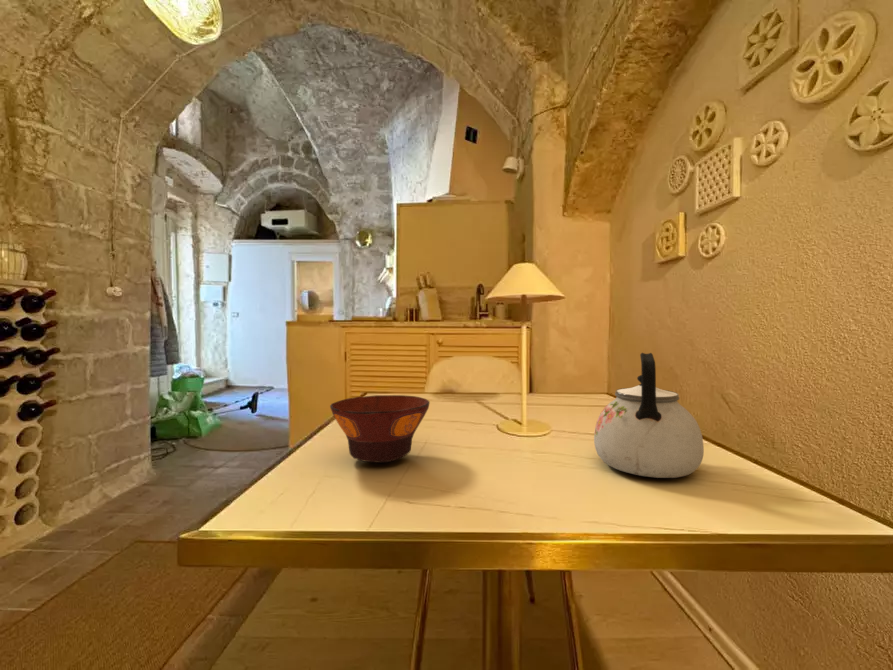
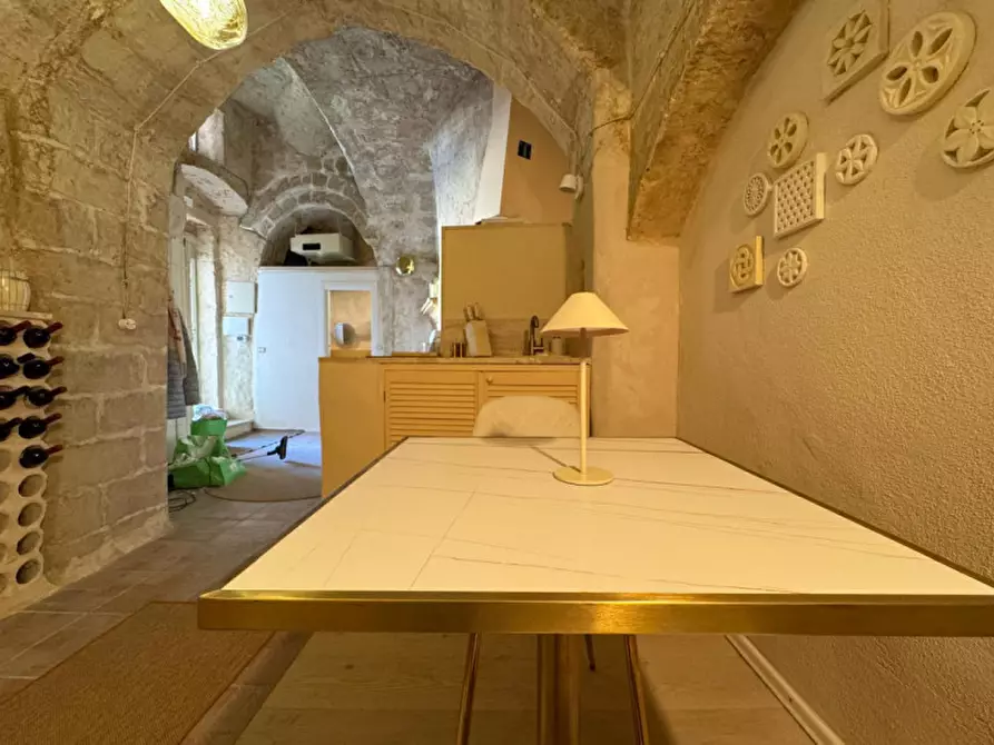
- bowl [329,394,431,464]
- kettle [593,352,705,479]
